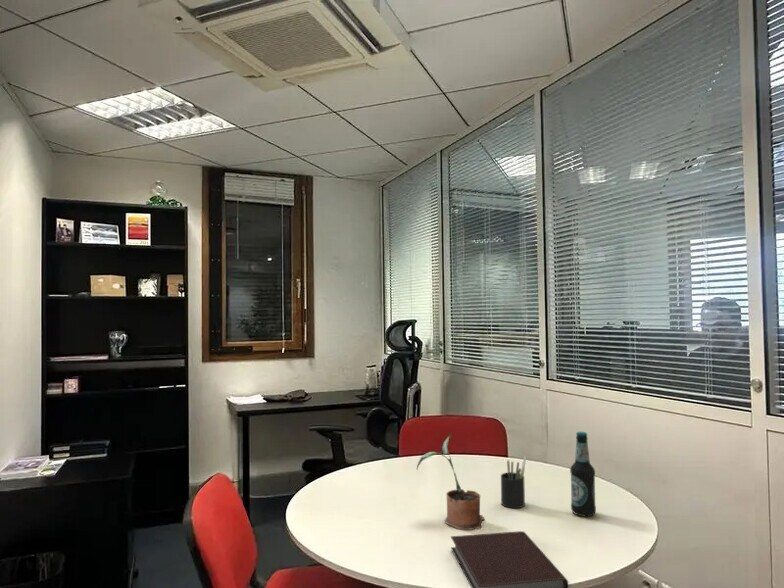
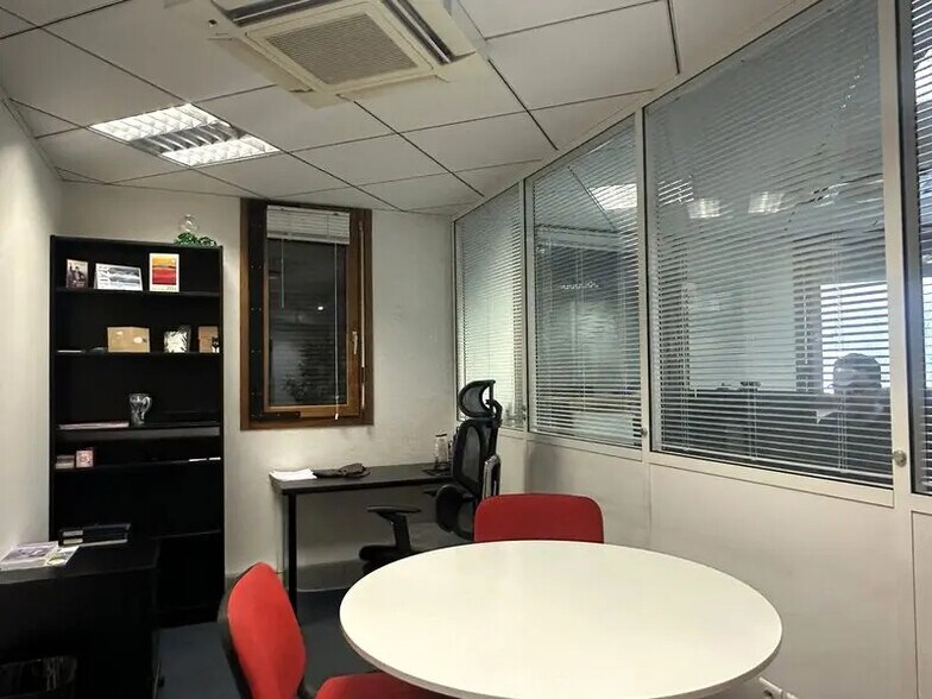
- pen holder [500,455,527,509]
- potted plant [416,432,486,531]
- bottle [569,431,597,517]
- notebook [450,530,569,588]
